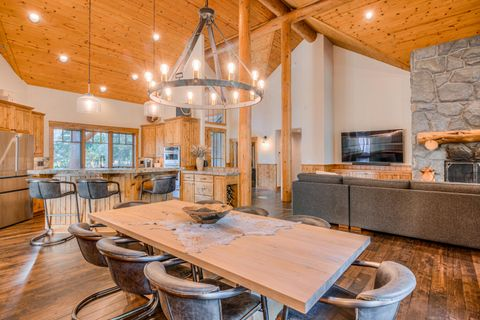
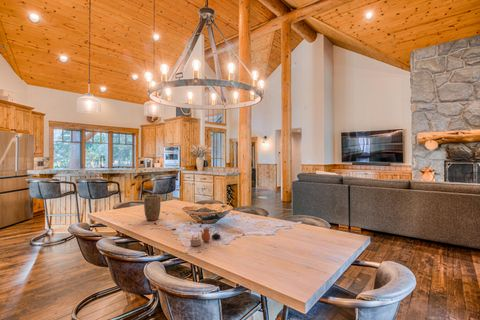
+ teapot [189,226,222,247]
+ plant pot [143,194,161,221]
